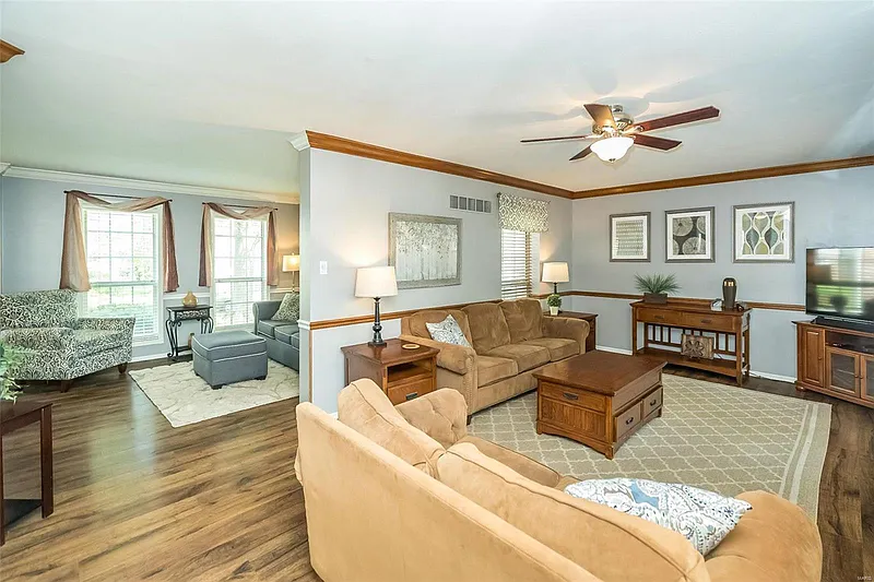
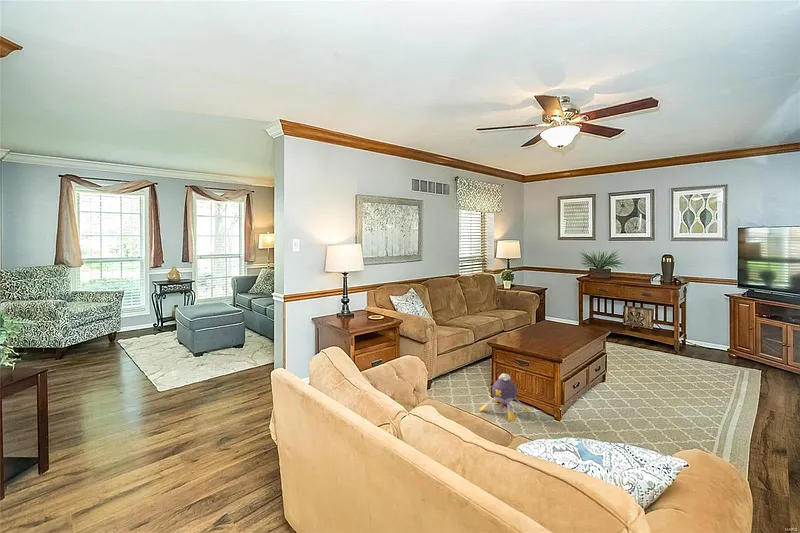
+ plush toy [478,373,532,423]
